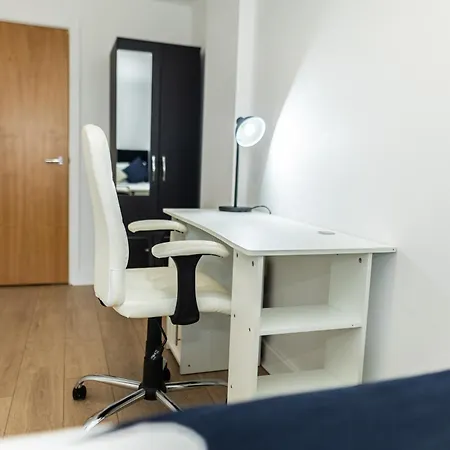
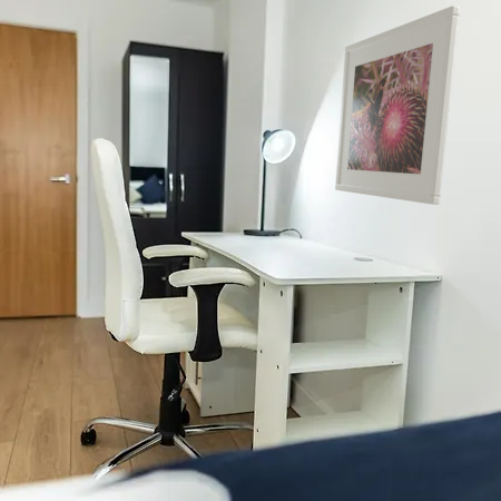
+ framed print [334,4,461,206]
